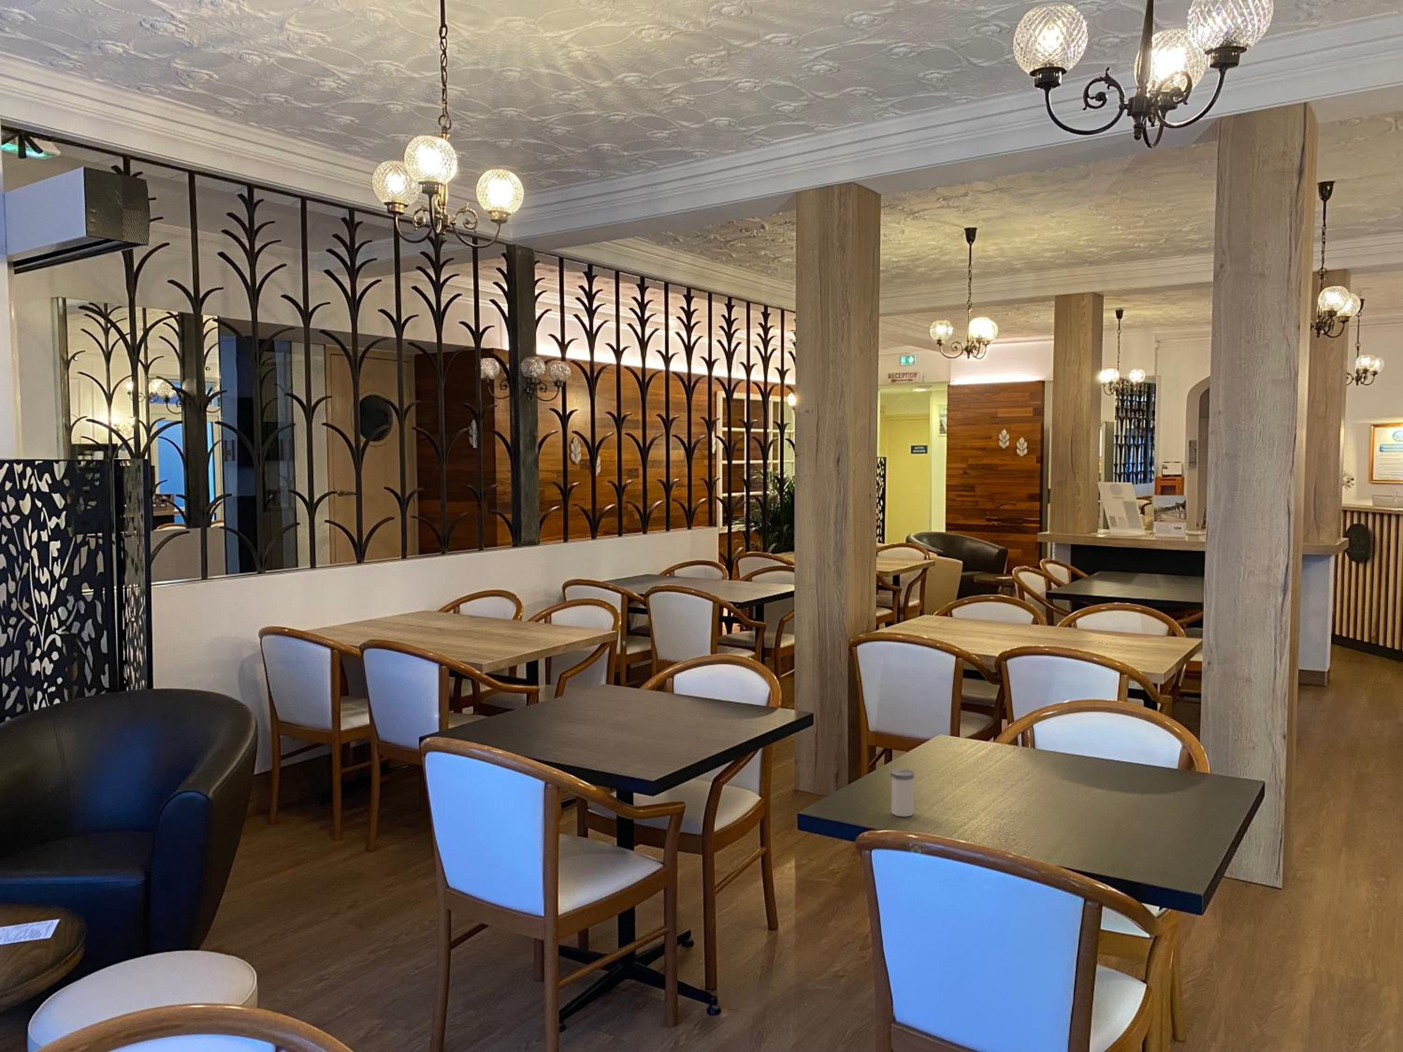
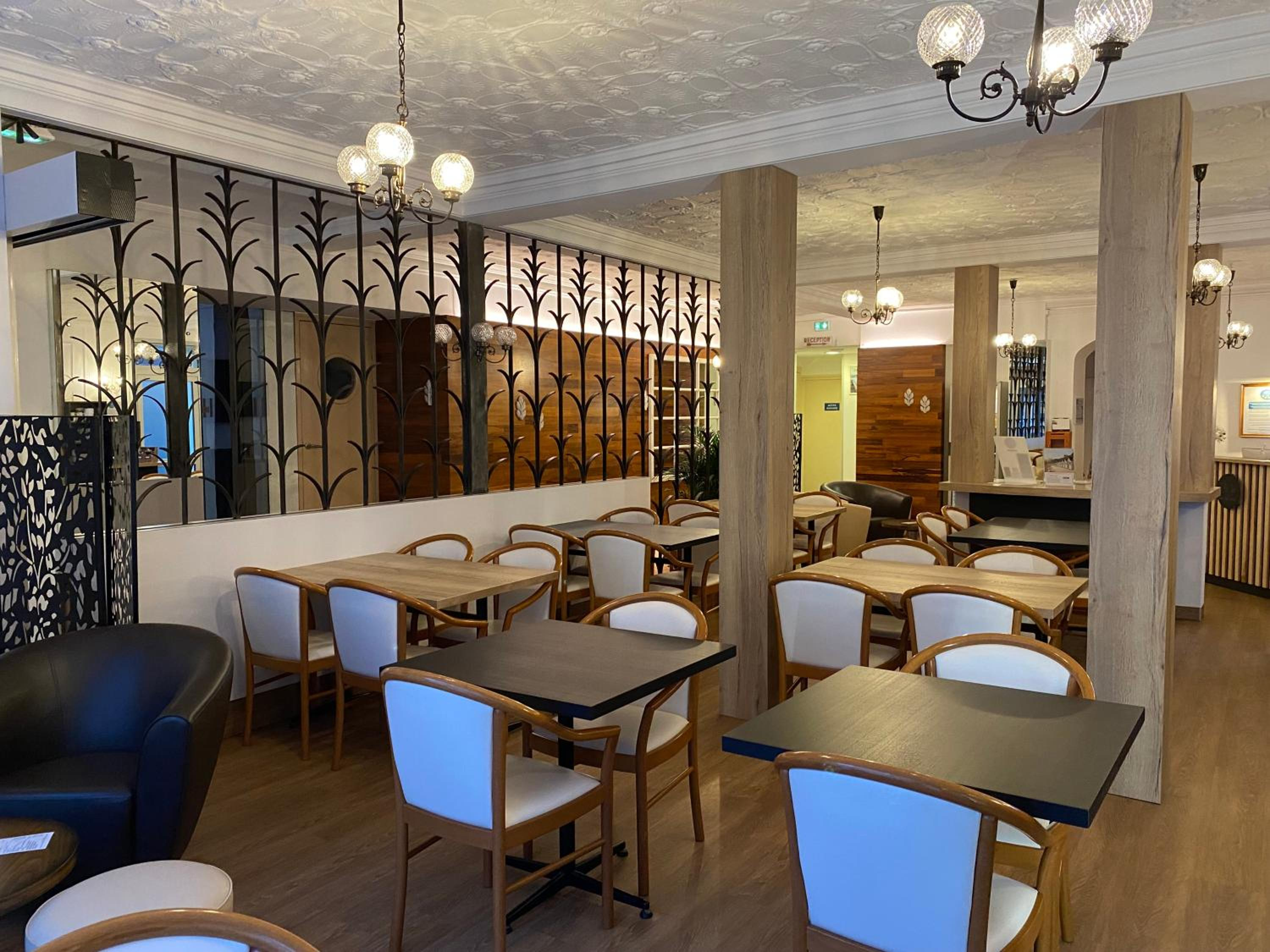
- salt shaker [890,768,915,818]
